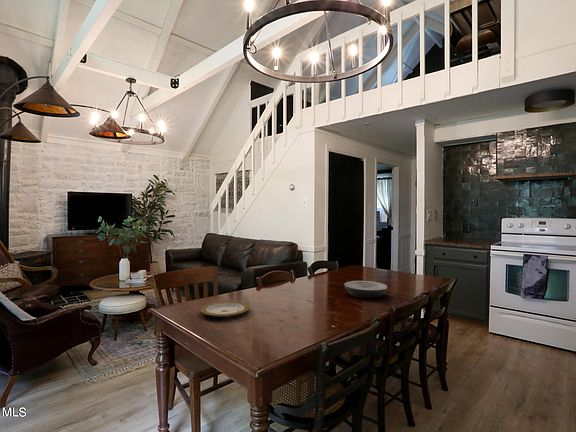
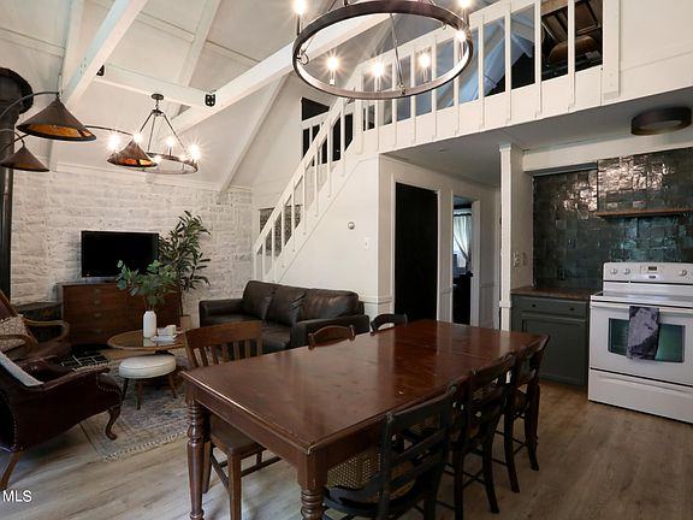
- plate [344,280,388,299]
- plate [199,300,251,318]
